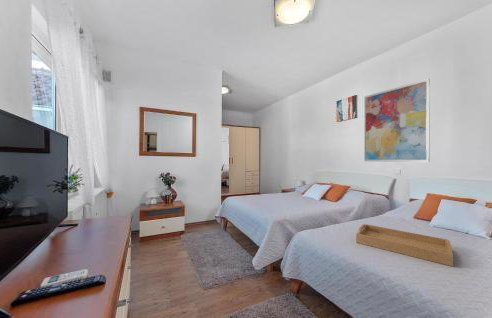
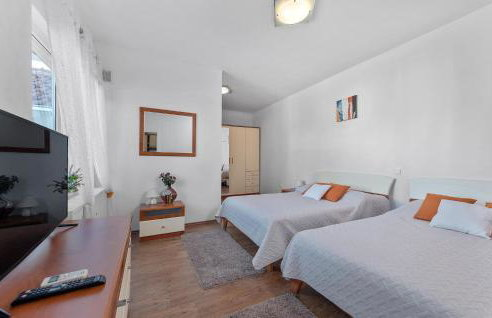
- wall art [363,78,431,163]
- serving tray [355,223,454,267]
